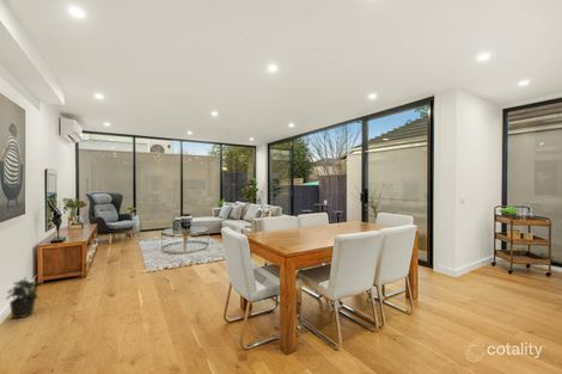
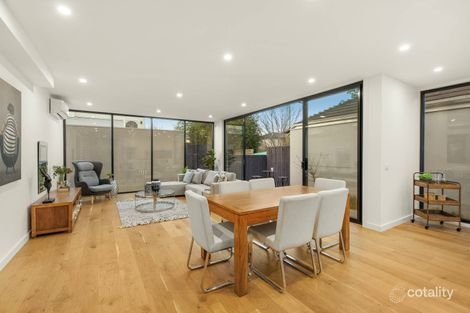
- potted plant [5,276,42,320]
